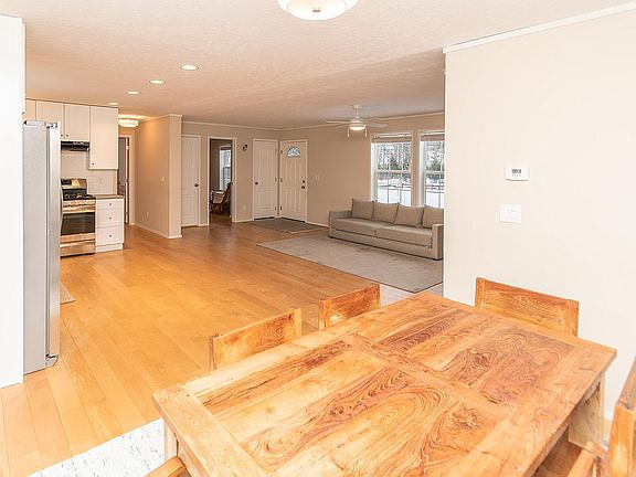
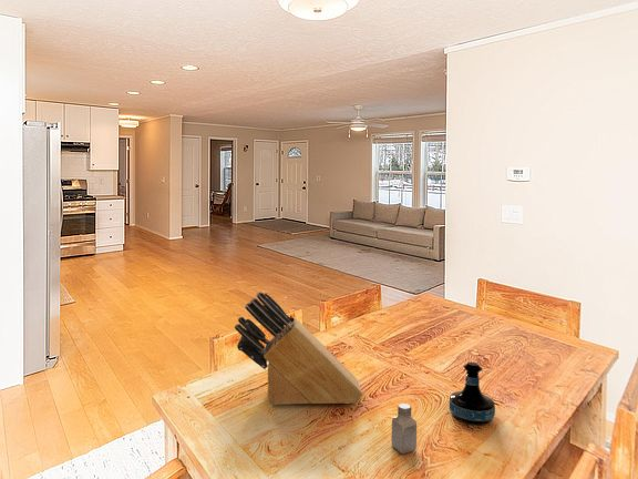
+ tequila bottle [449,361,496,426]
+ saltshaker [391,402,418,455]
+ knife block [234,291,363,406]
